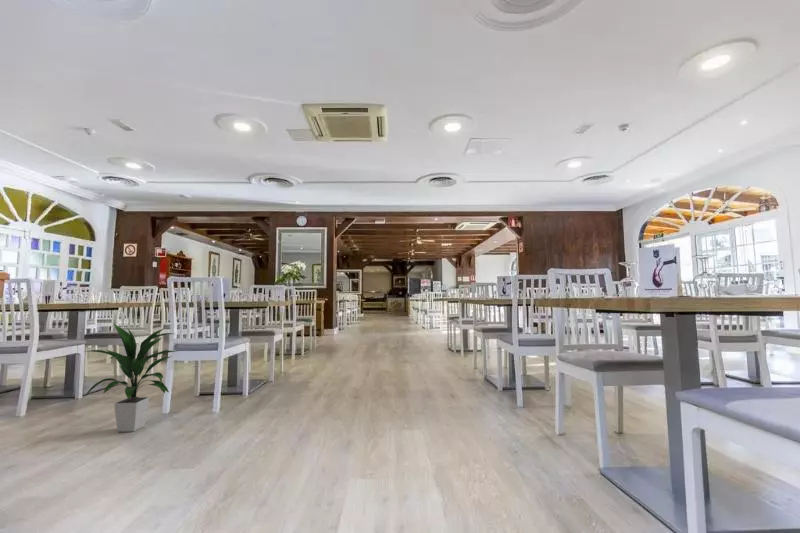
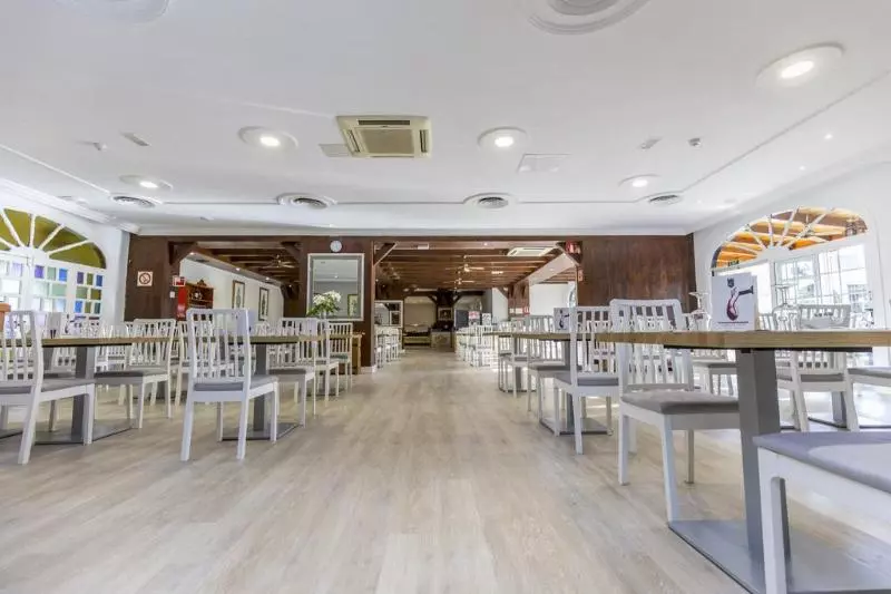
- indoor plant [82,323,179,433]
